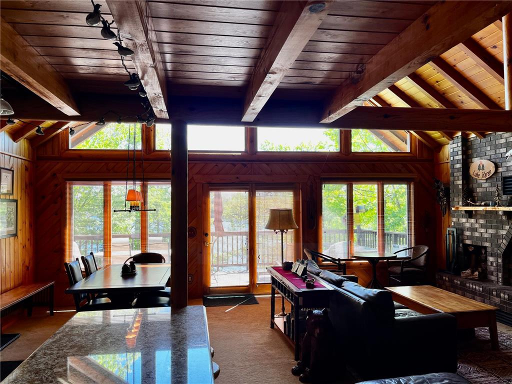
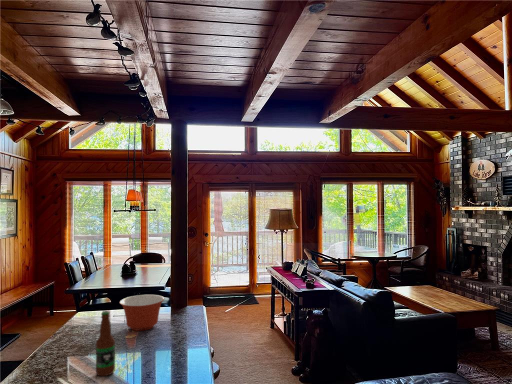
+ mixing bowl [119,294,165,332]
+ bottle [95,310,116,377]
